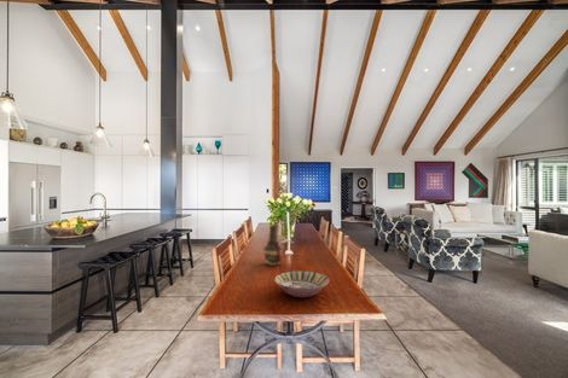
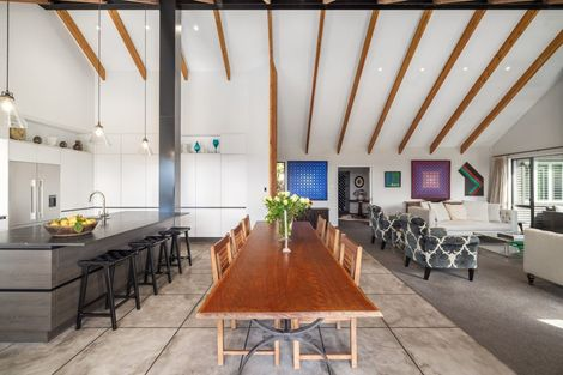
- bottle [262,225,284,267]
- serving bowl [273,271,330,298]
